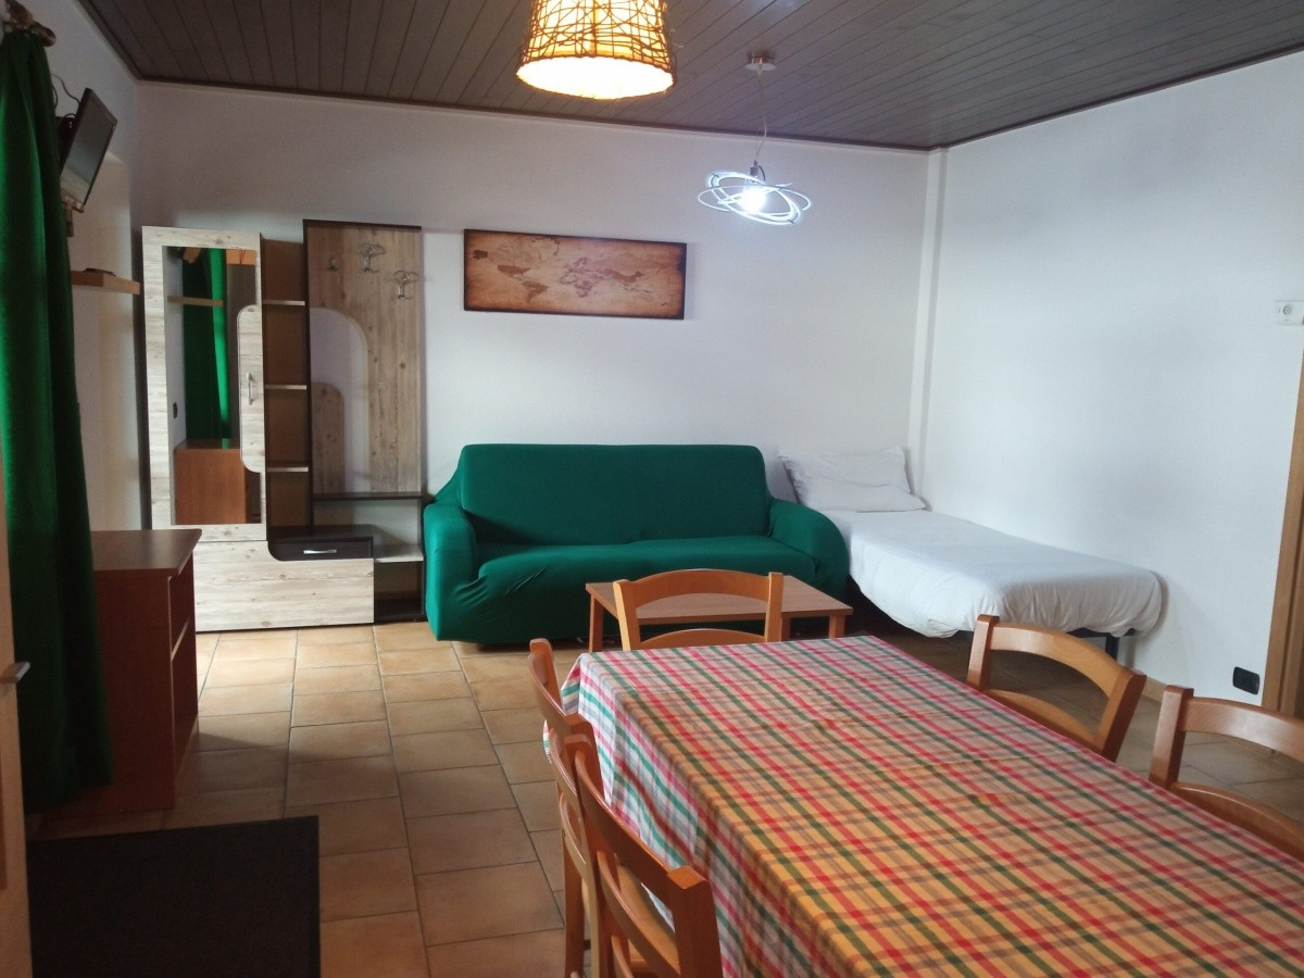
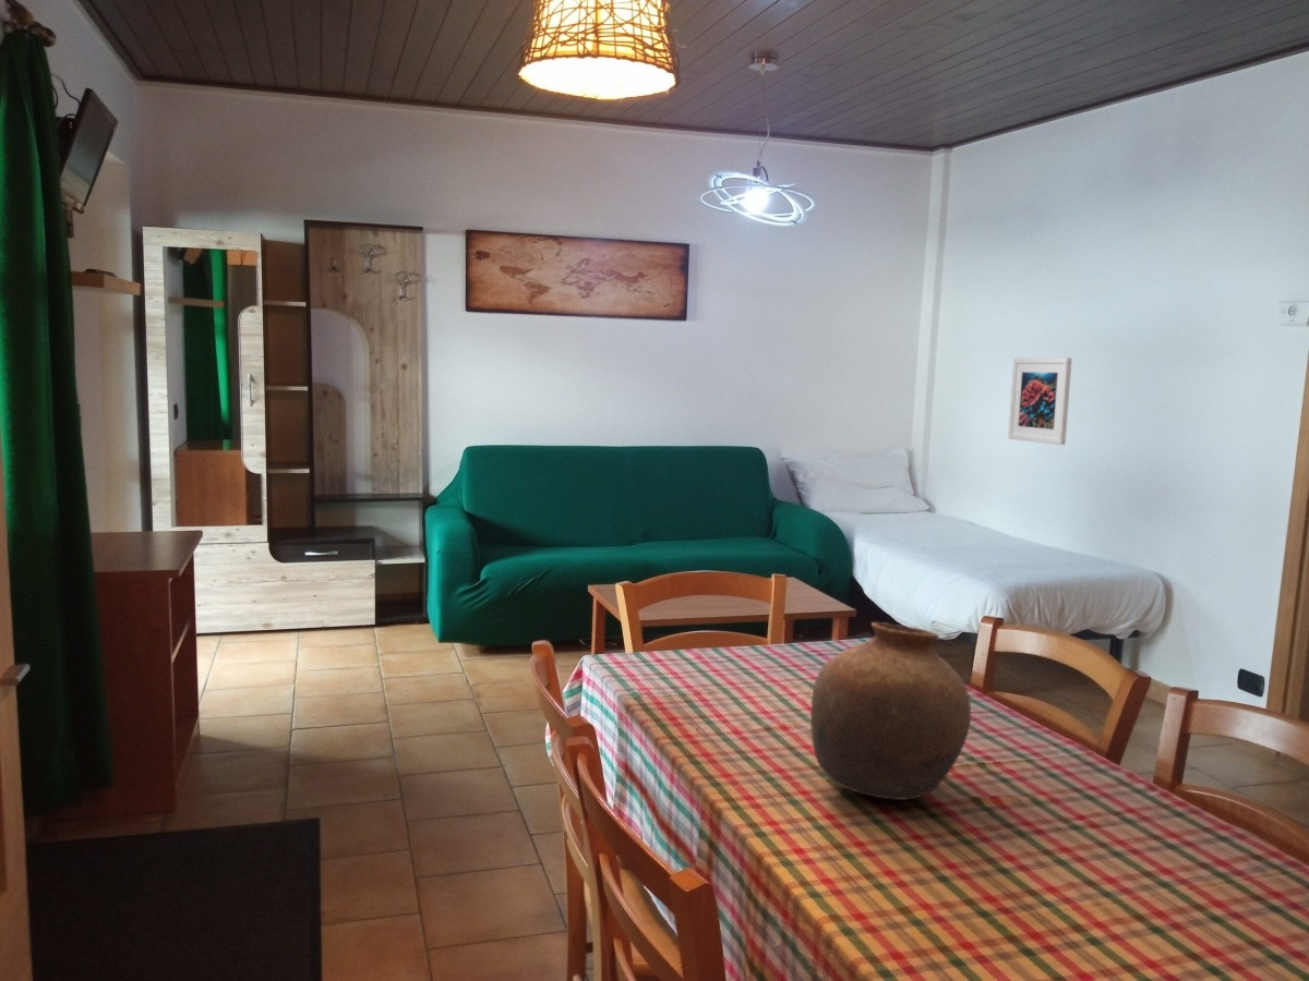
+ pottery [809,621,972,801]
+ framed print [1007,356,1073,446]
